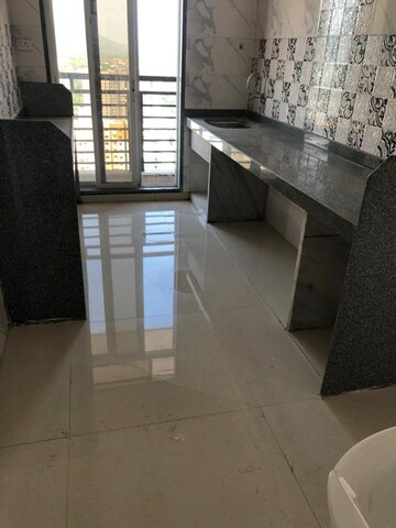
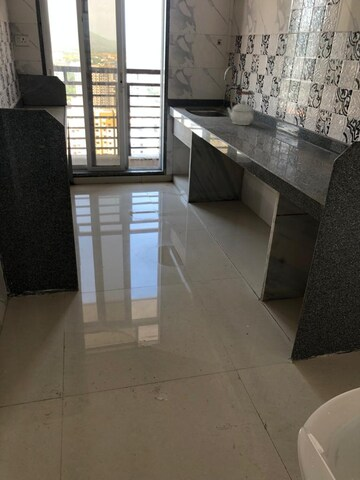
+ kettle [226,89,257,126]
